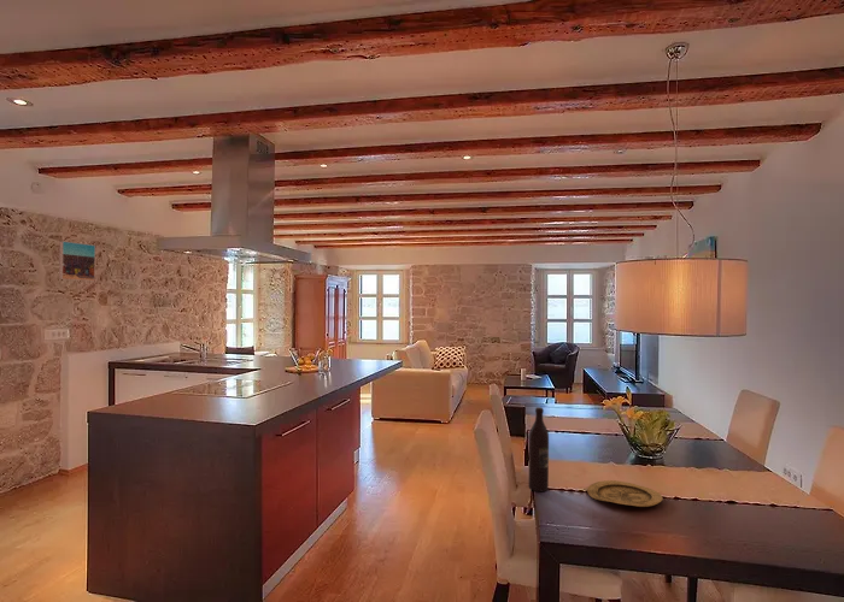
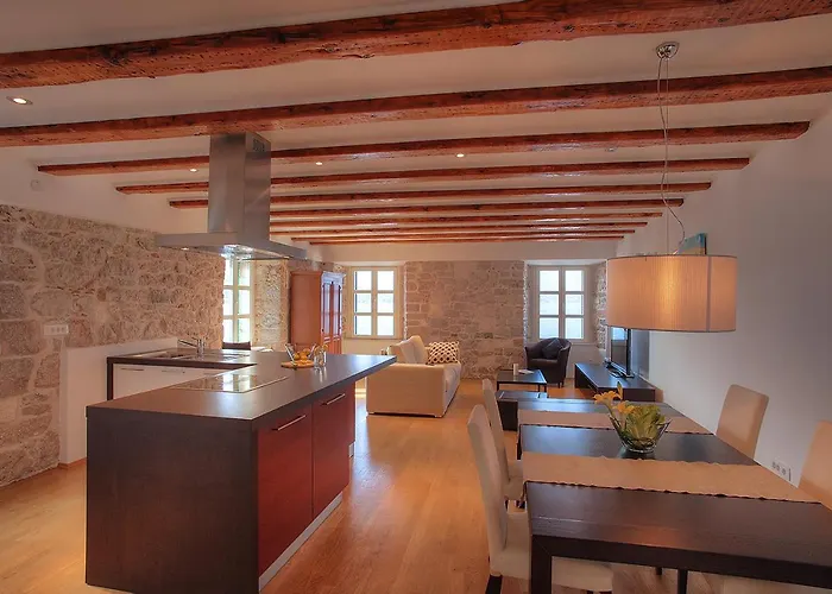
- wine bottle [527,406,550,492]
- plate [586,479,663,508]
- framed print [58,240,96,282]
